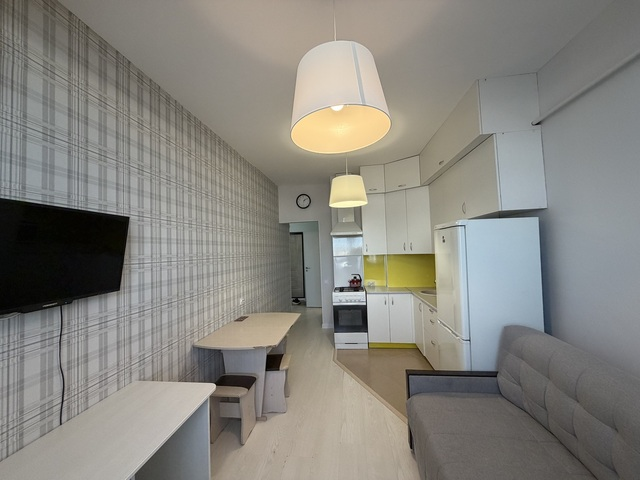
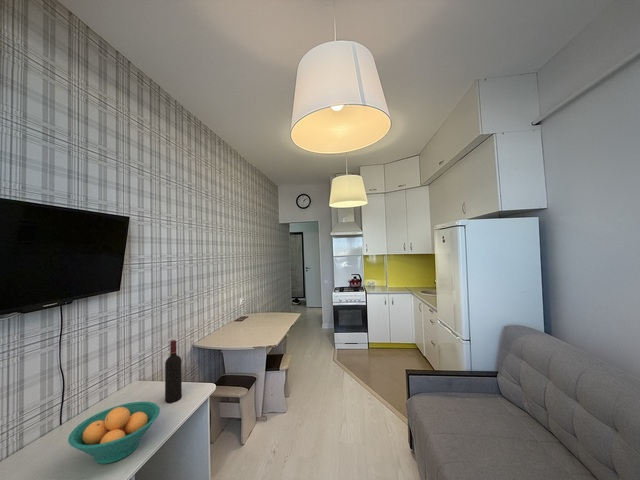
+ fruit bowl [67,401,161,465]
+ wine bottle [164,339,183,404]
